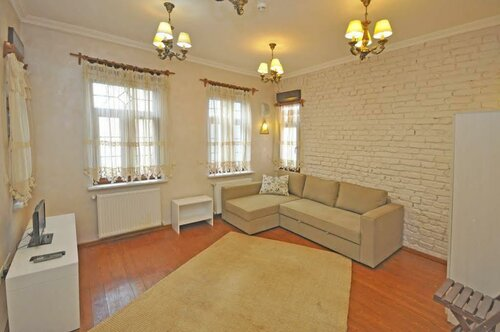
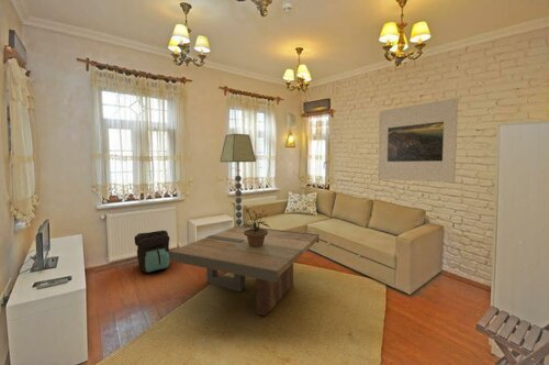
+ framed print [377,97,459,184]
+ coffee table [169,224,320,317]
+ backpack [134,230,171,274]
+ potted plant [242,208,271,247]
+ floor lamp [219,133,257,225]
